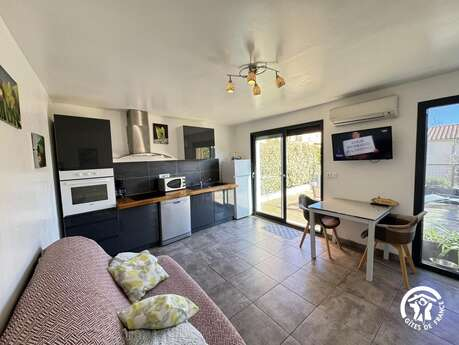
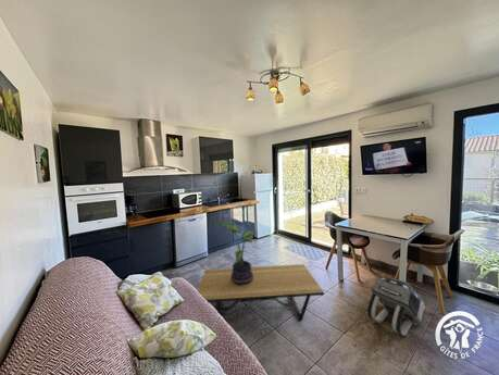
+ backpack [366,275,425,337]
+ coffee table [197,263,325,322]
+ potted plant [217,222,255,285]
